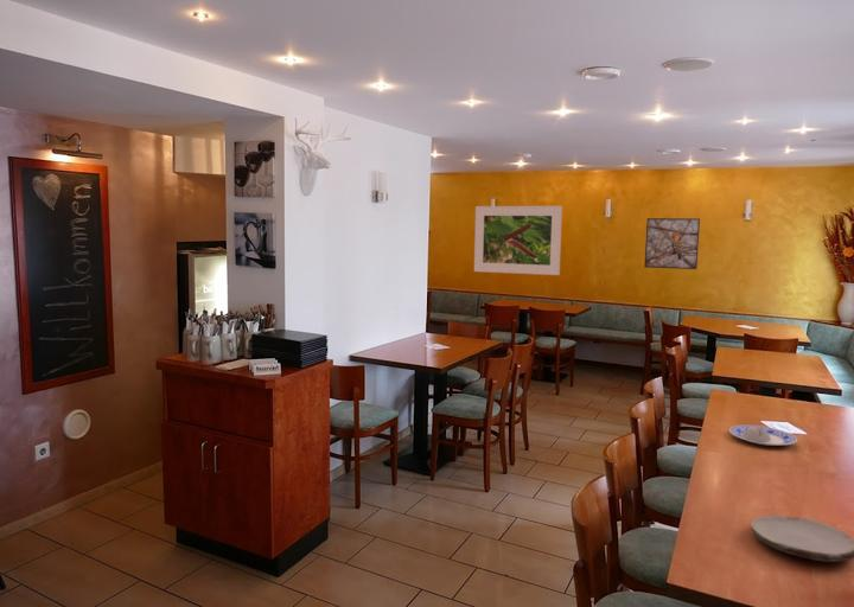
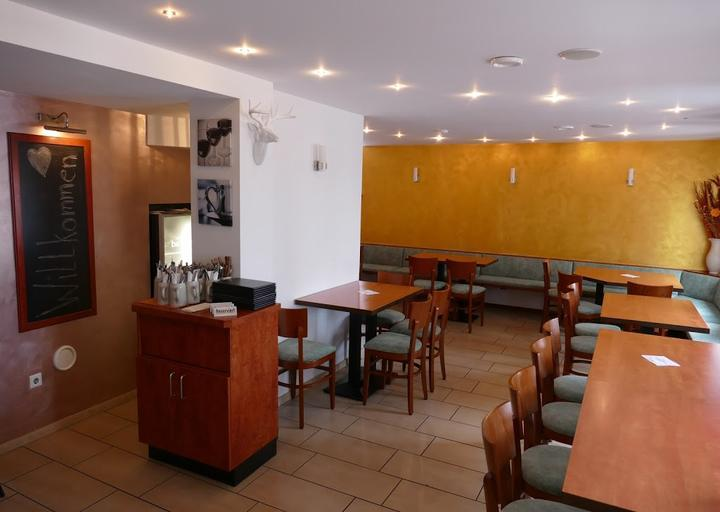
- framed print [473,205,563,276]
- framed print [643,217,701,270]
- plate [750,515,854,563]
- plate [728,424,798,447]
